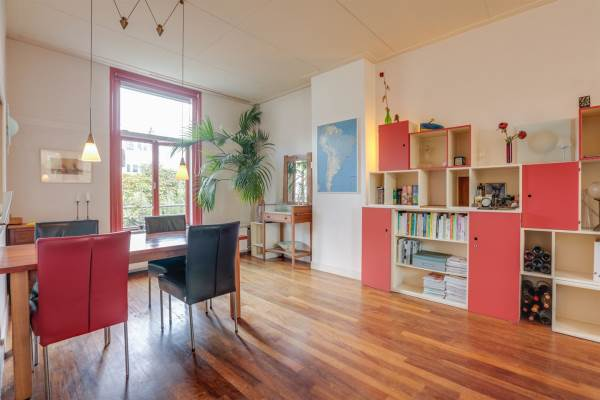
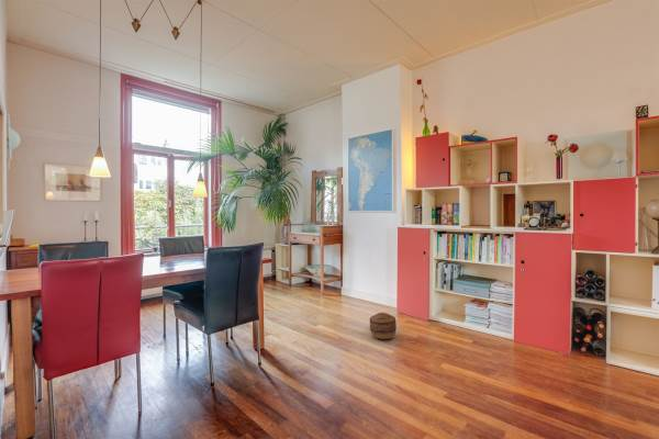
+ basket [369,312,398,340]
